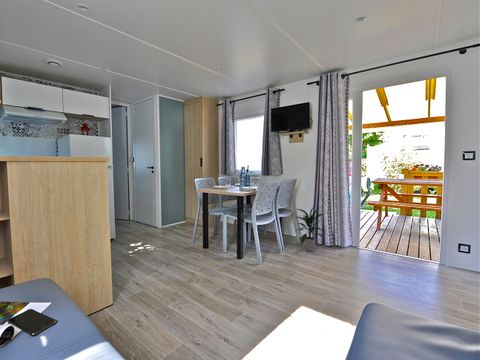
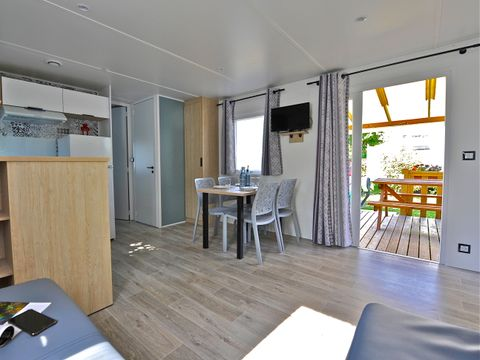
- indoor plant [294,206,329,252]
